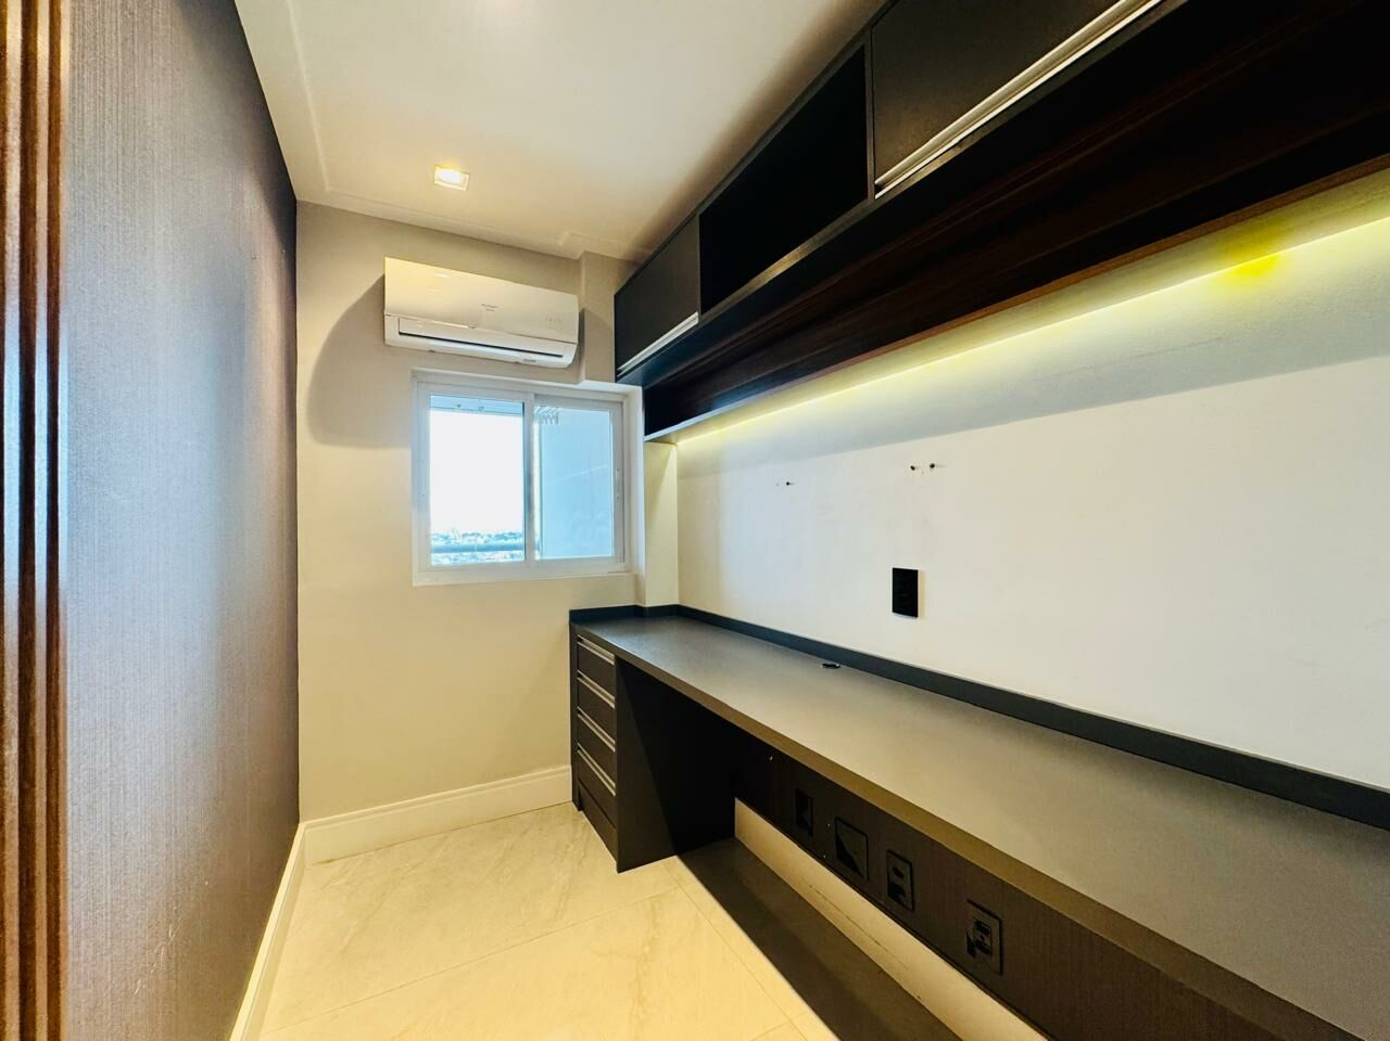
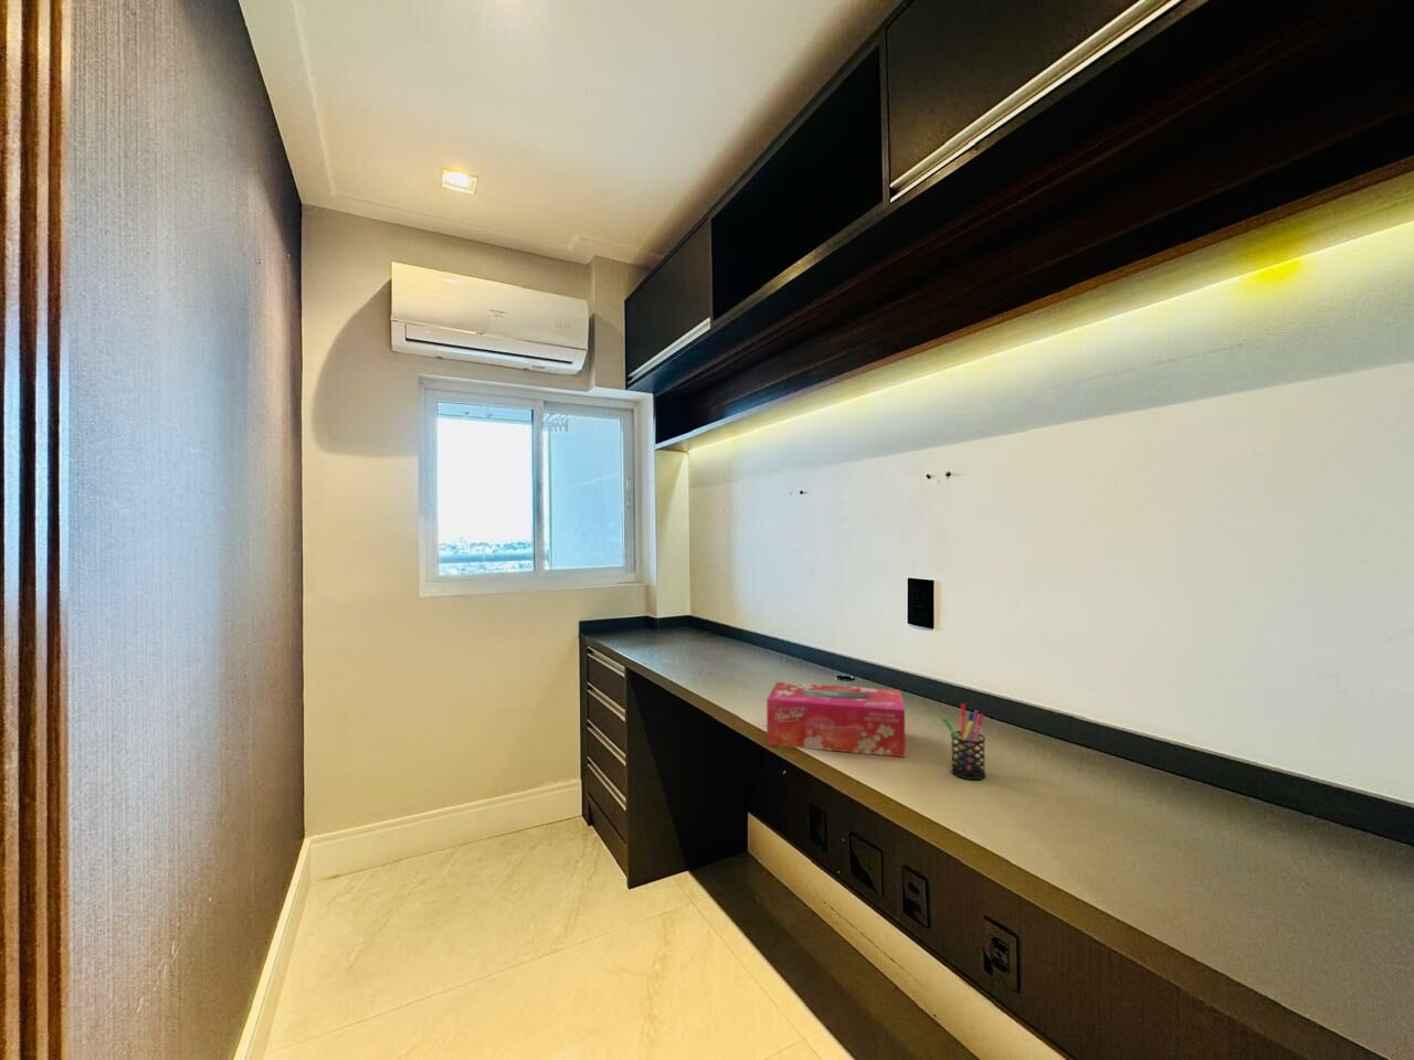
+ pen holder [941,703,986,781]
+ tissue box [766,681,906,758]
